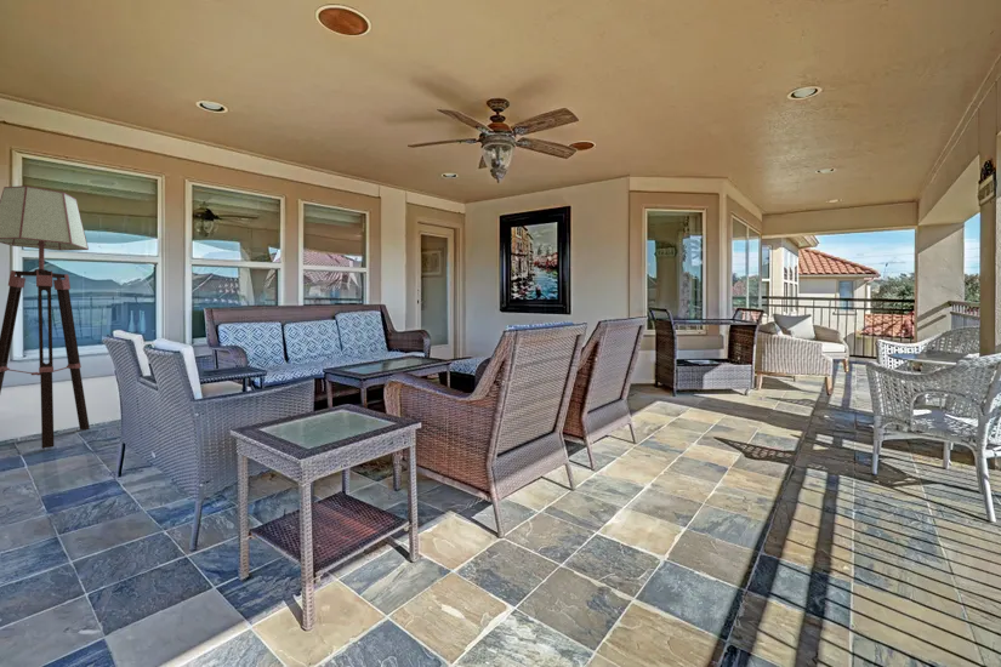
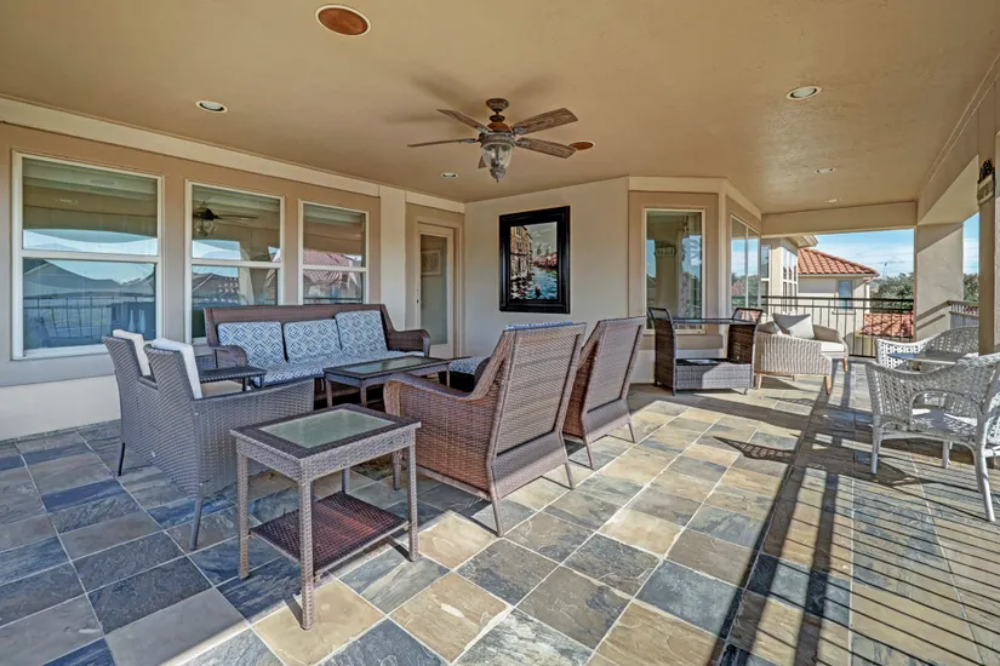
- floor lamp [0,184,91,450]
